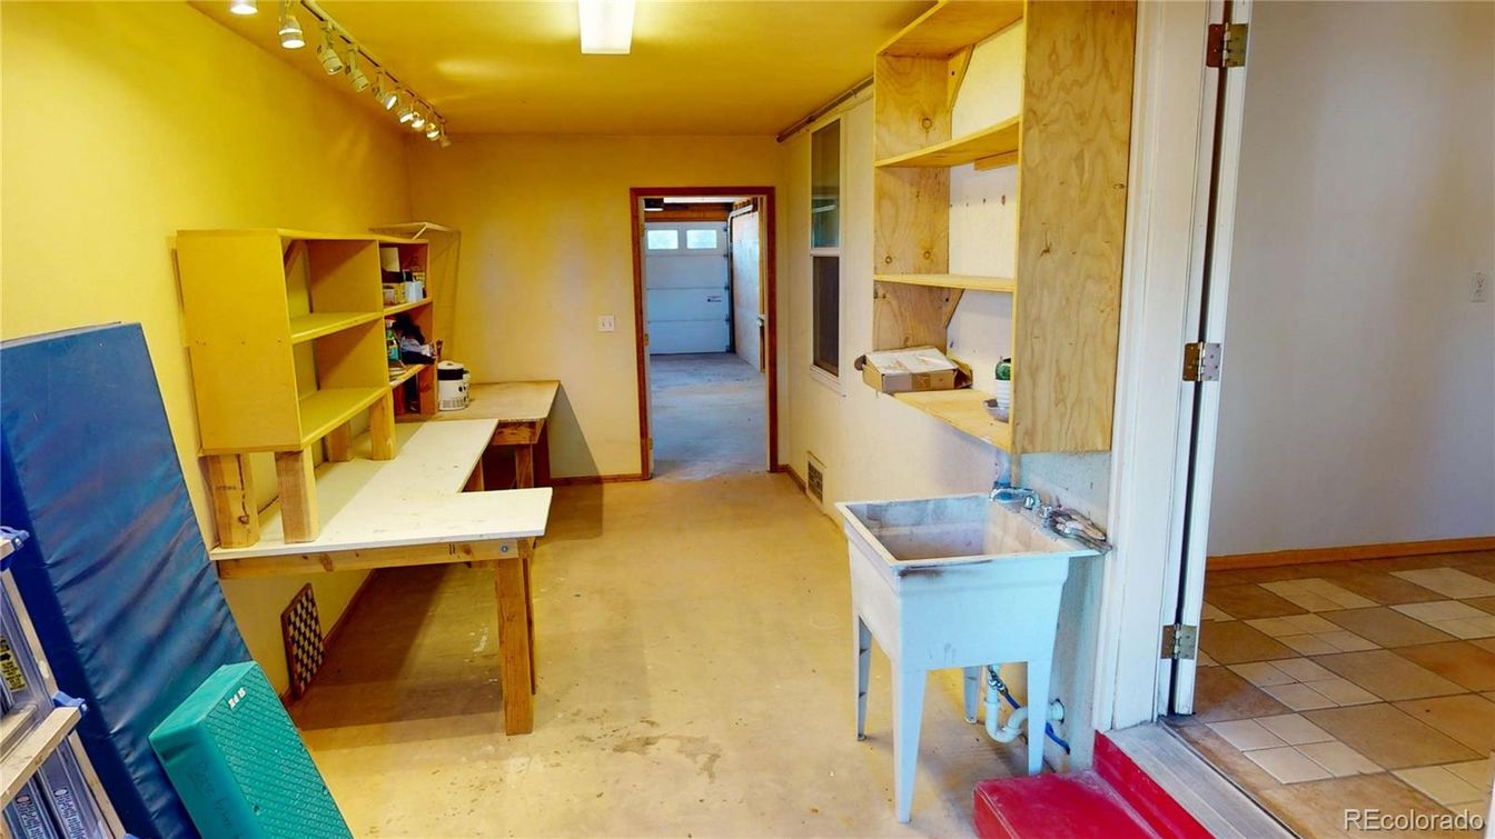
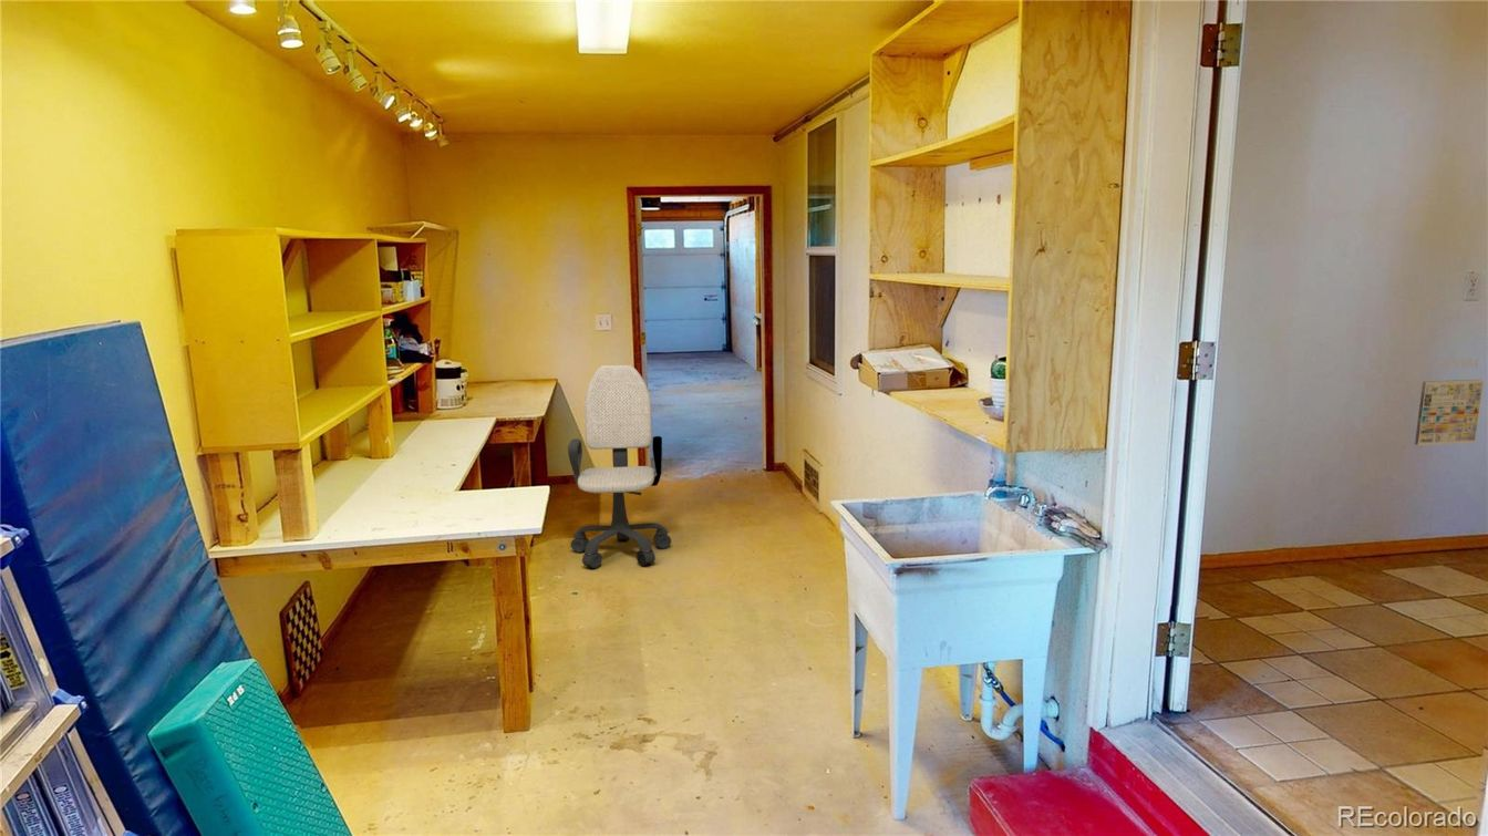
+ office chair [567,363,672,569]
+ calendar [1414,355,1485,446]
